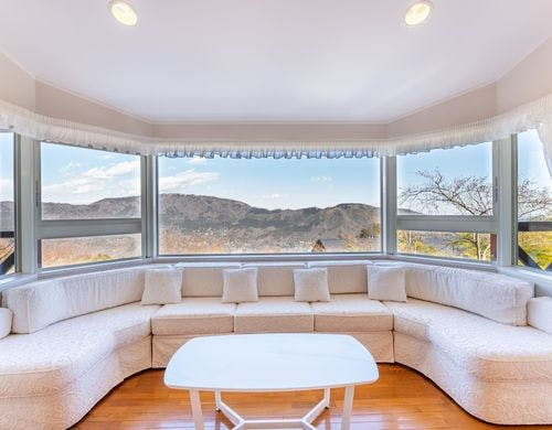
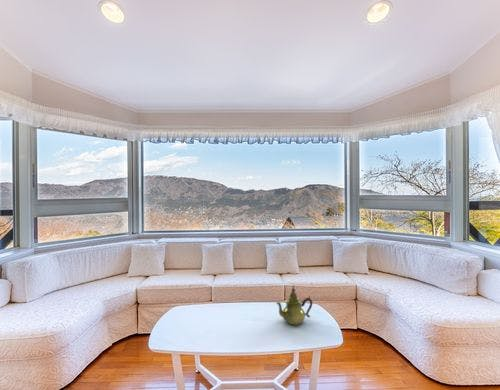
+ teapot [275,284,313,326]
